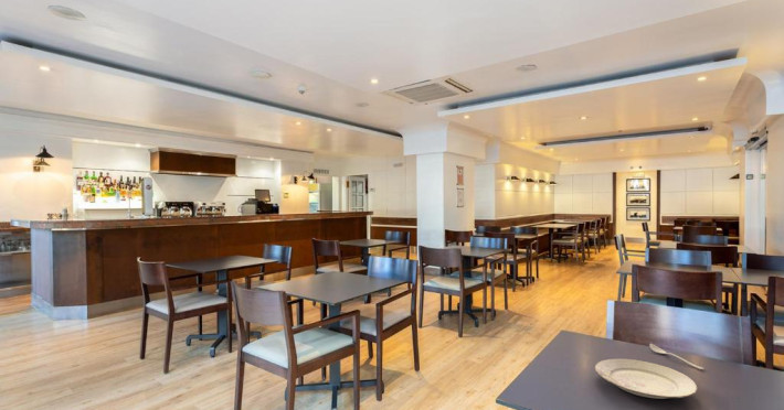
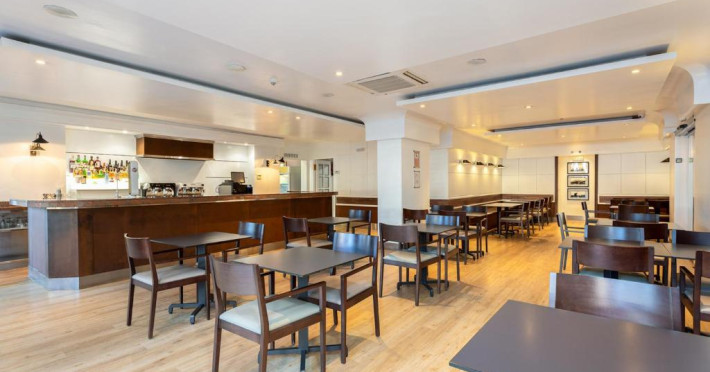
- plate [594,357,699,400]
- spoon [648,343,706,370]
